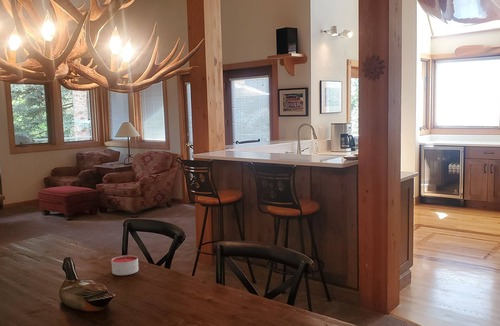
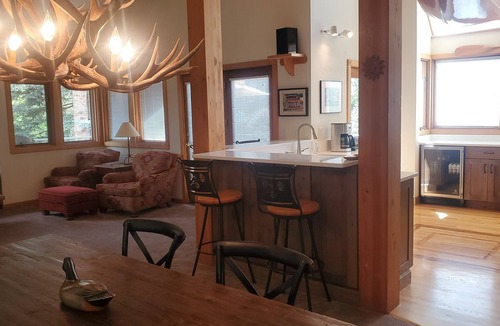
- candle [111,254,139,276]
